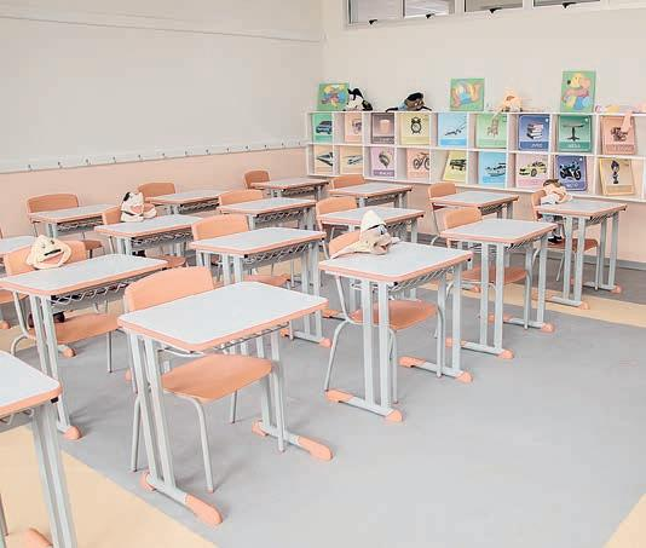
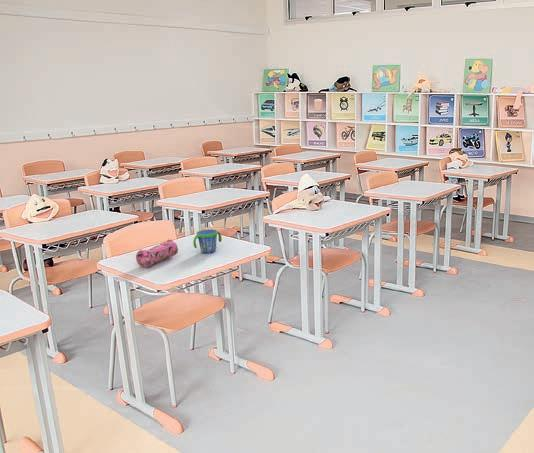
+ snack cup [192,228,223,254]
+ pencil case [135,239,179,269]
